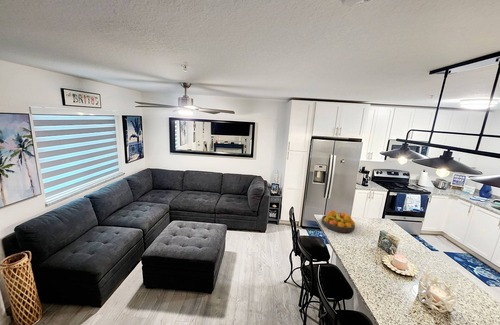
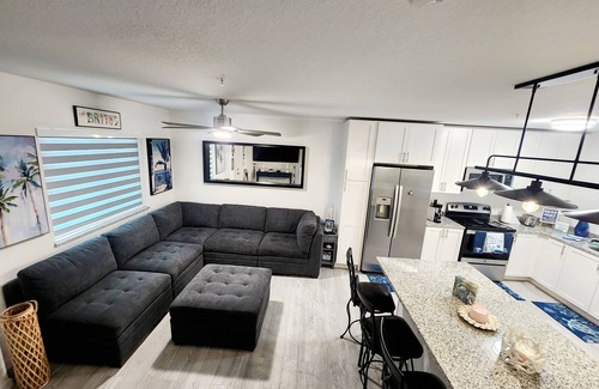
- fruit bowl [321,209,356,233]
